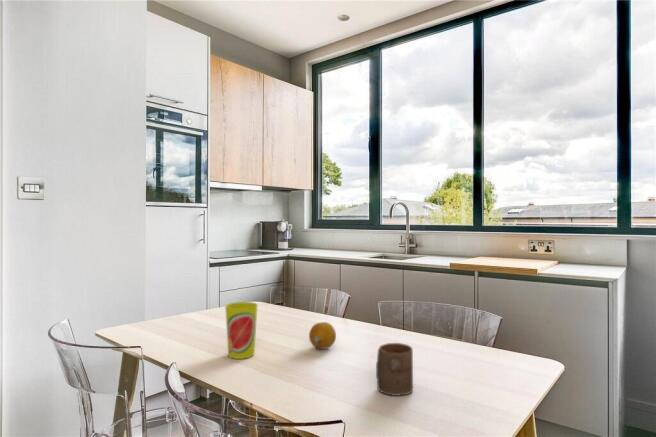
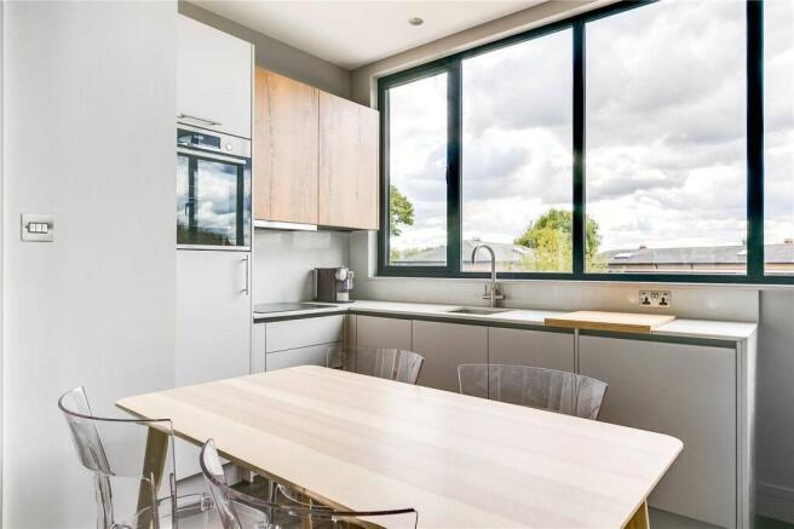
- fruit [308,321,337,350]
- cup [224,301,259,360]
- cup [375,342,414,397]
